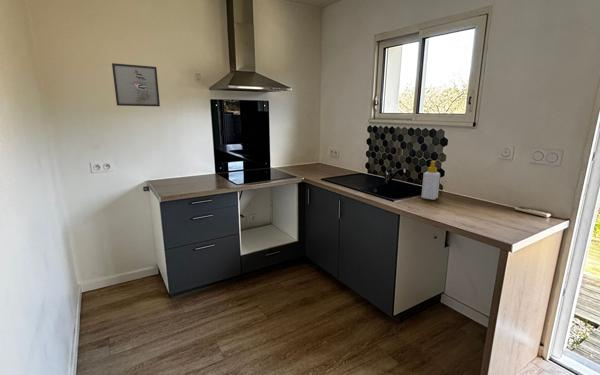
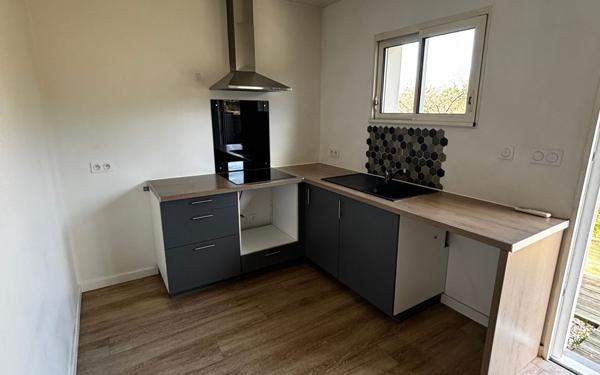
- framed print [111,62,161,107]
- soap bottle [420,160,441,201]
